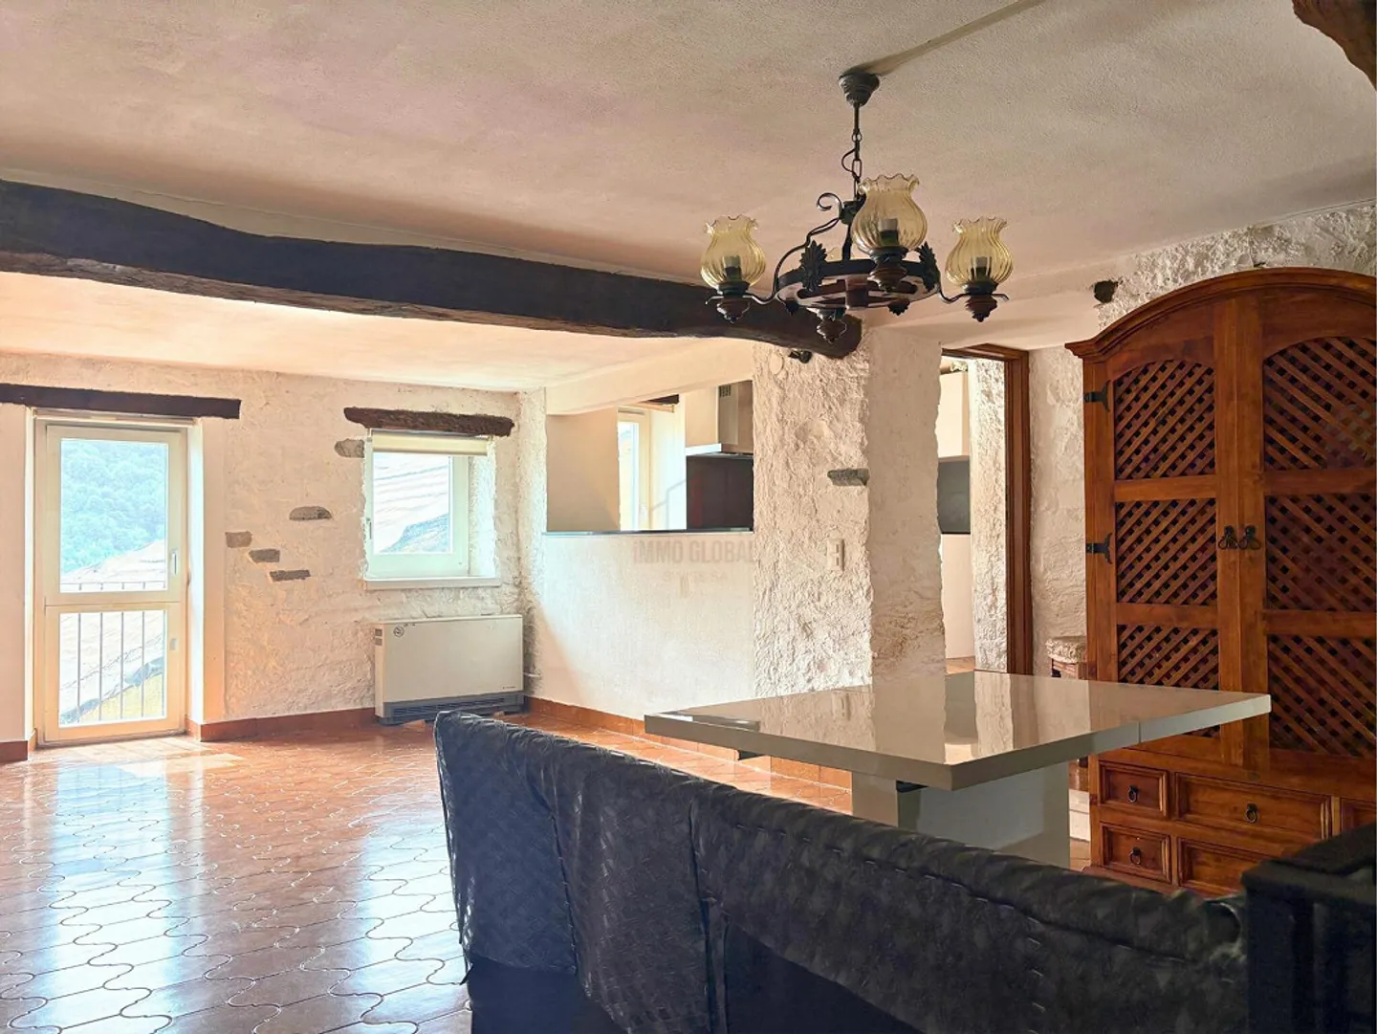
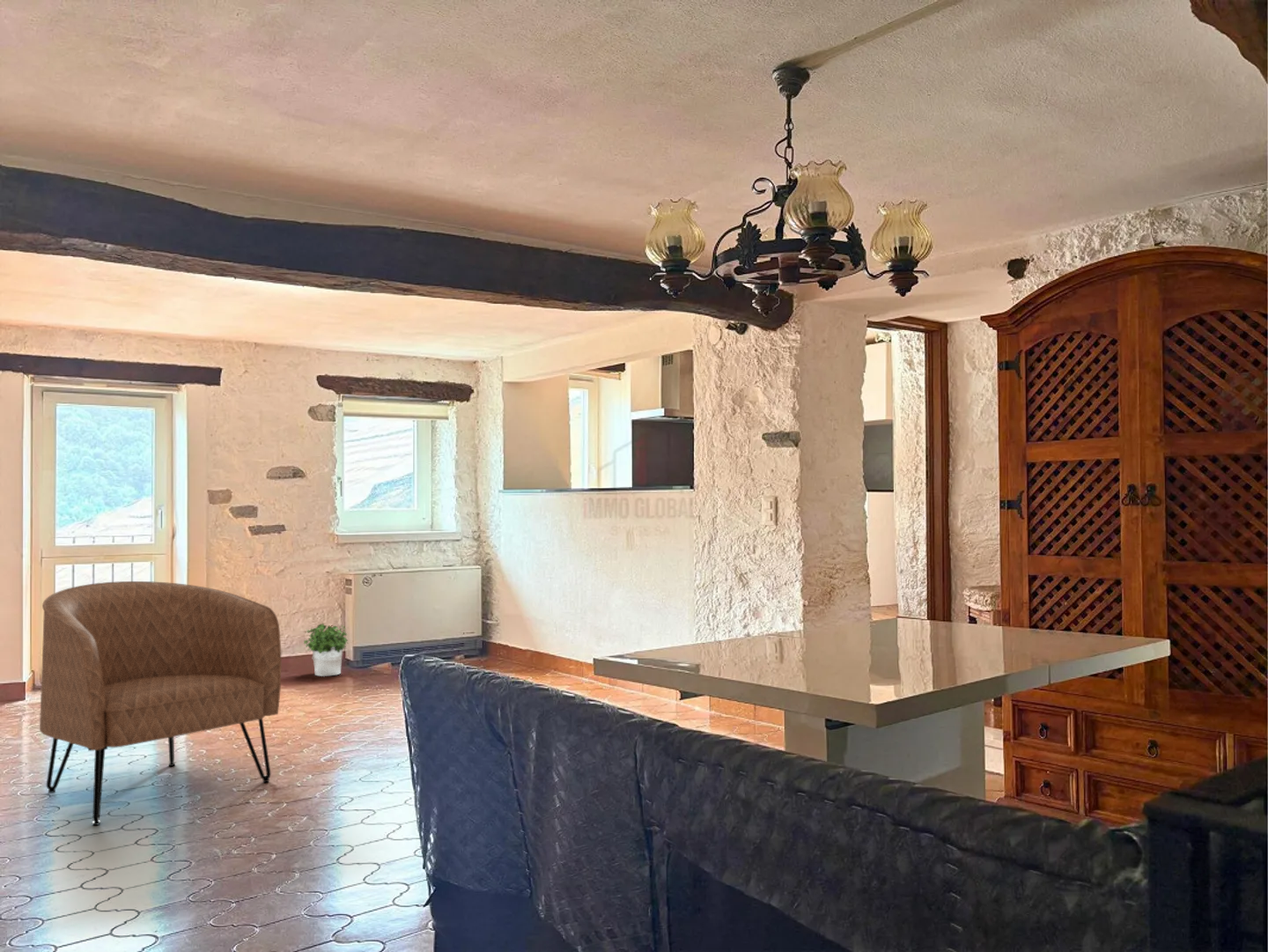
+ armchair [39,580,282,826]
+ potted plant [303,623,350,677]
